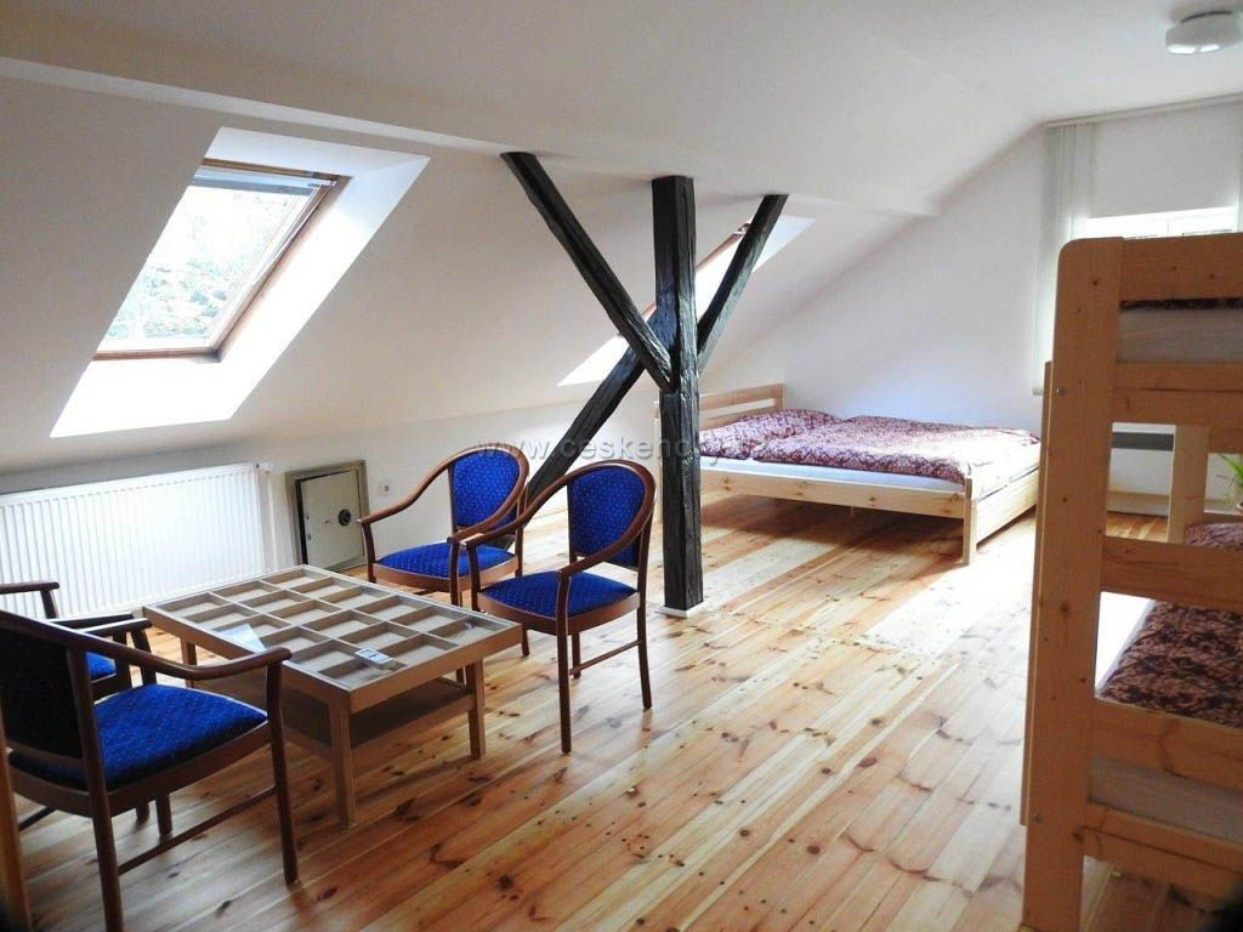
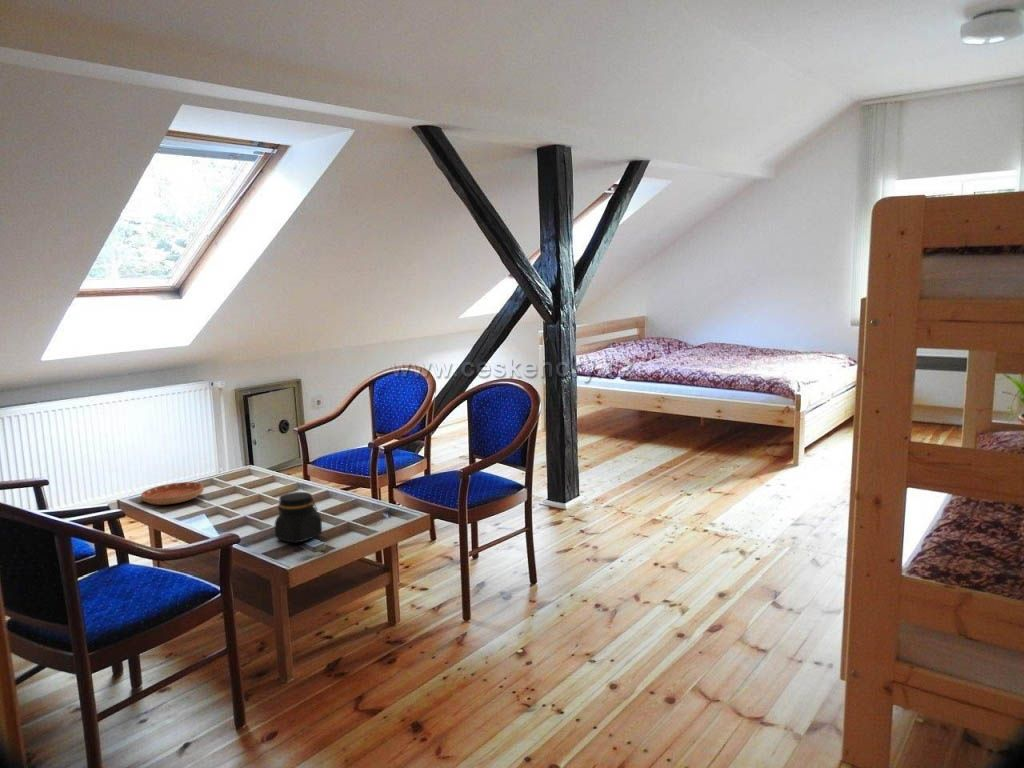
+ saucer [140,481,205,506]
+ jar [274,491,323,544]
